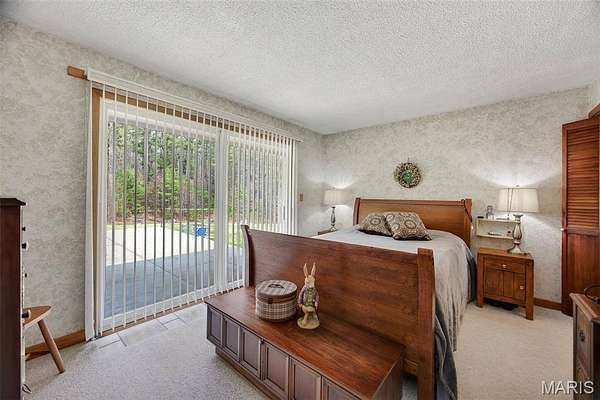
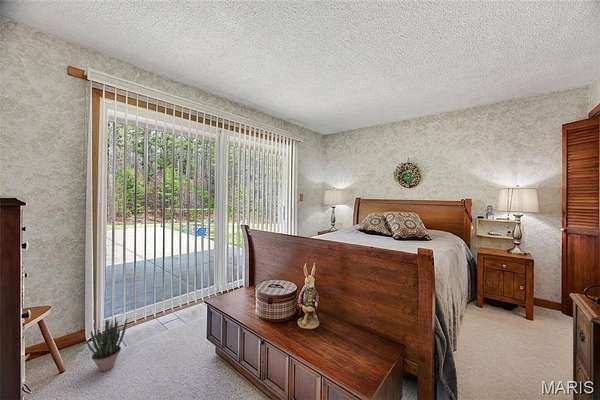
+ potted plant [85,316,128,373]
